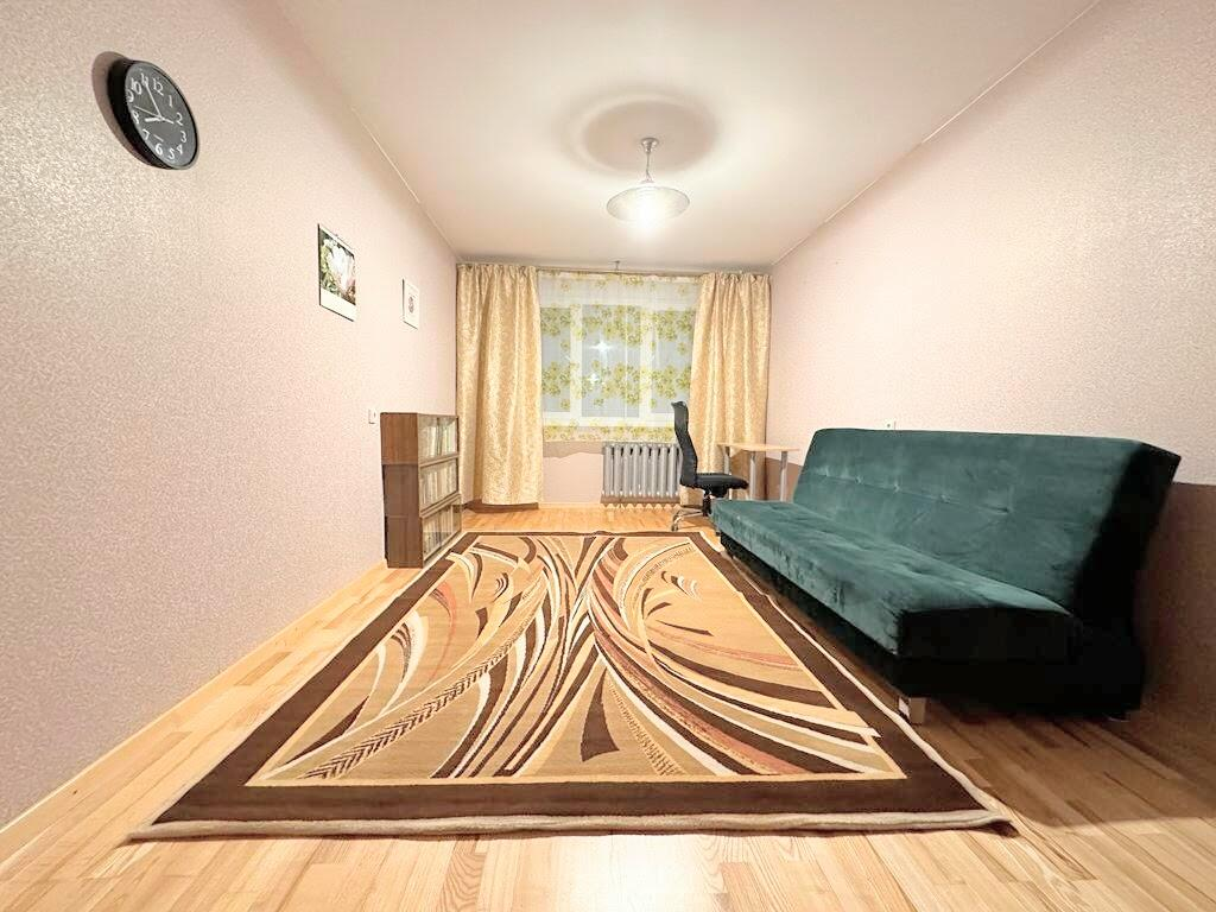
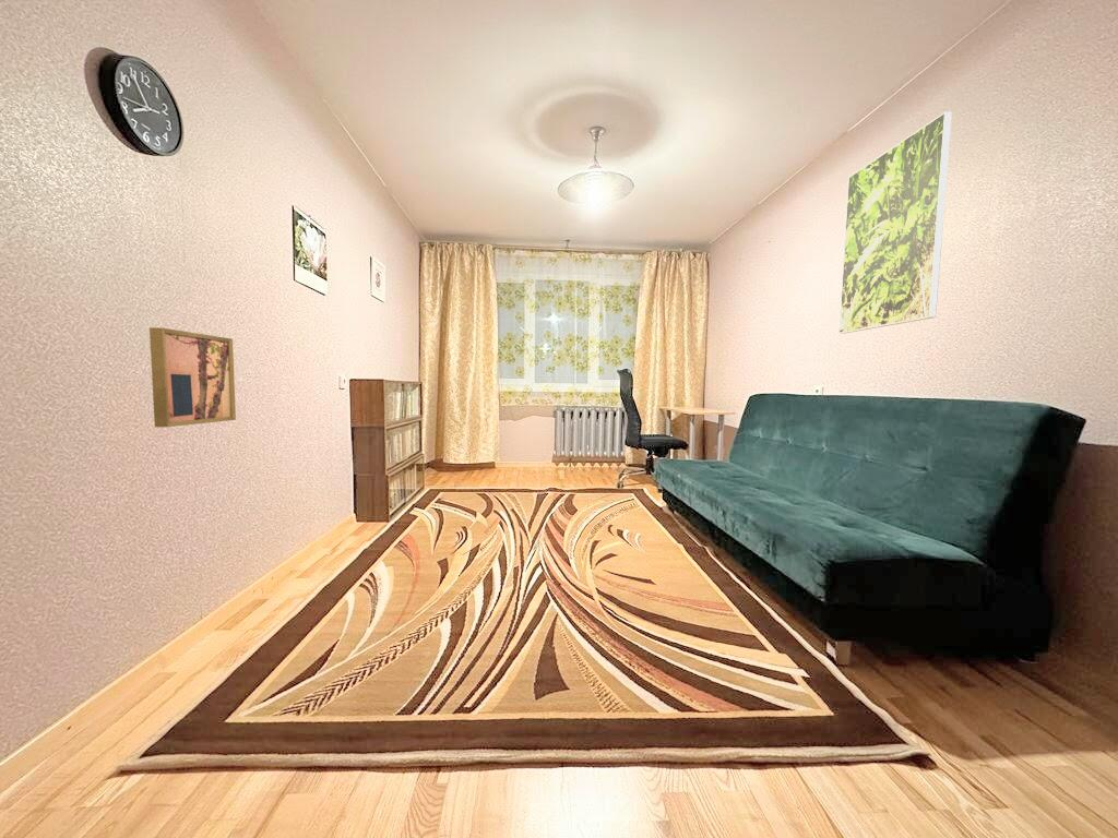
+ wall art [148,326,237,428]
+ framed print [837,110,953,335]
